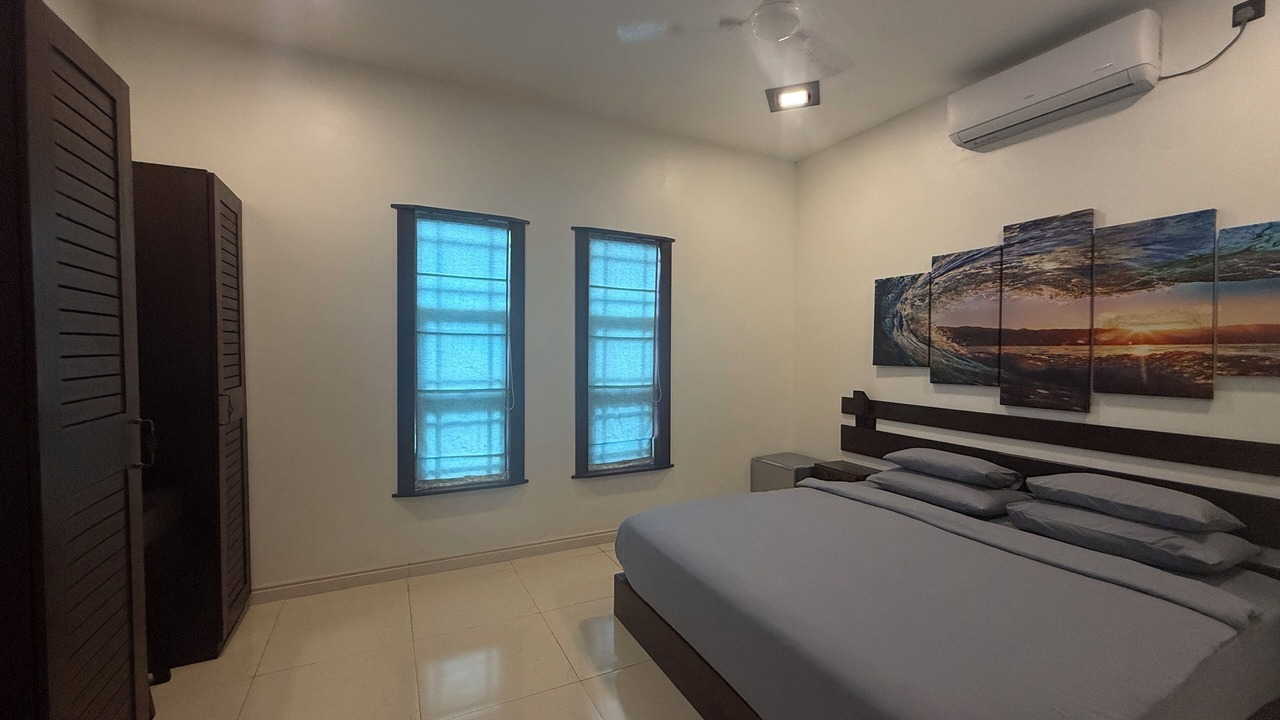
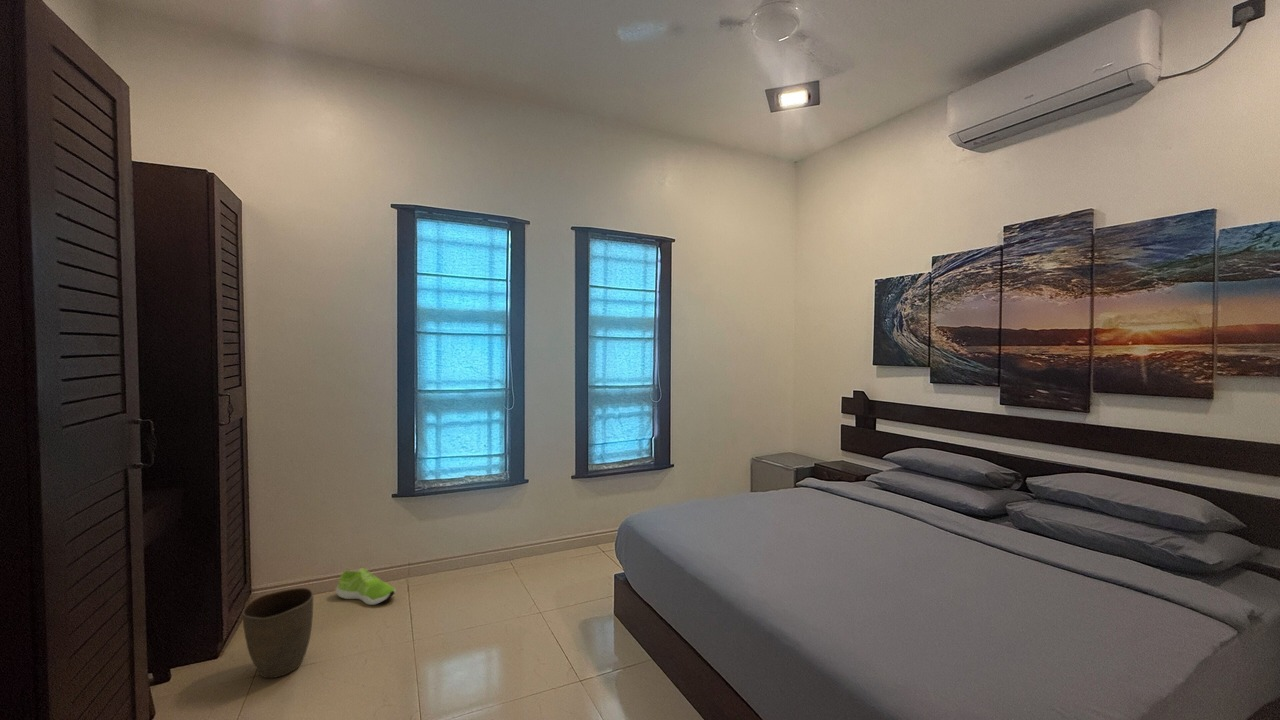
+ shoe [334,567,397,606]
+ vase [241,587,314,679]
